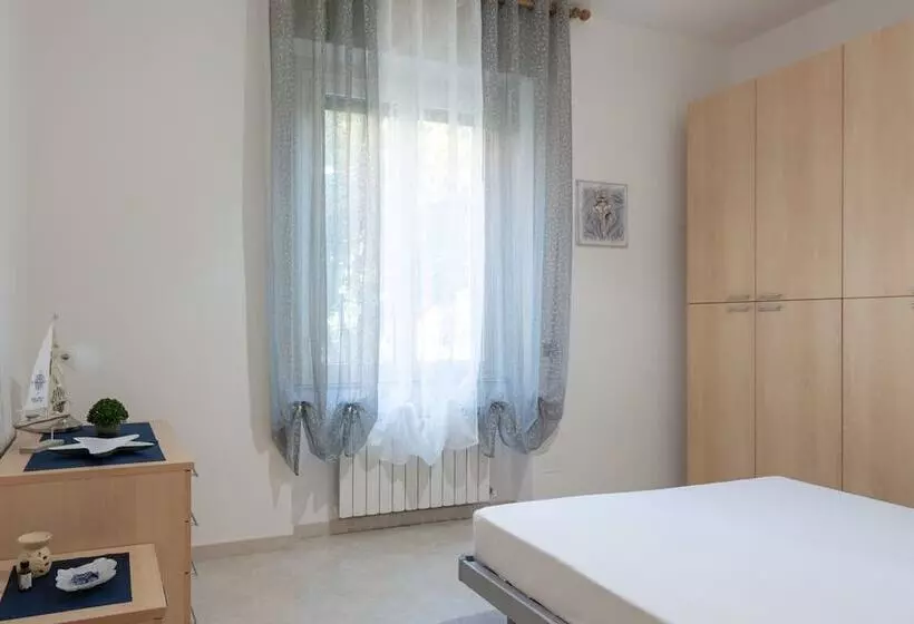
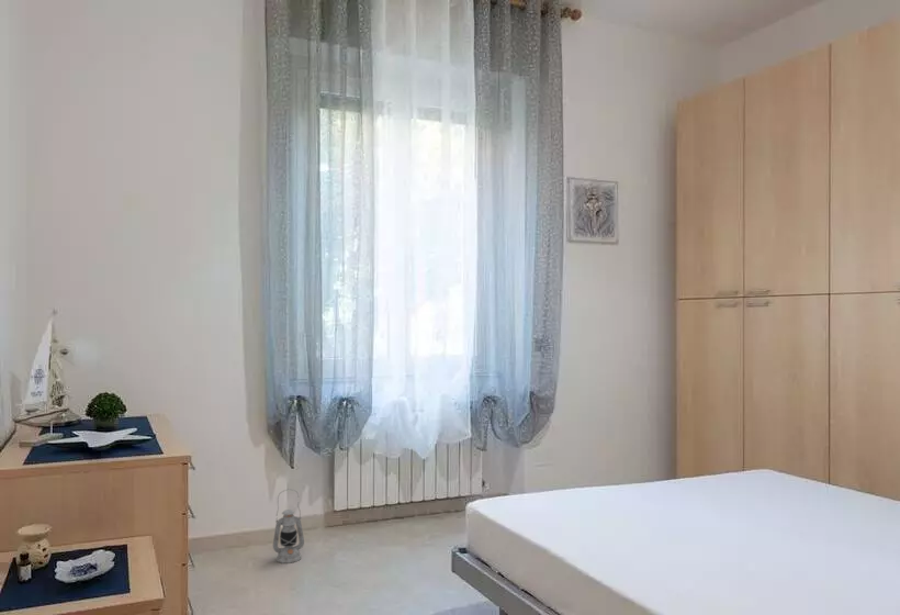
+ lantern [272,488,305,564]
